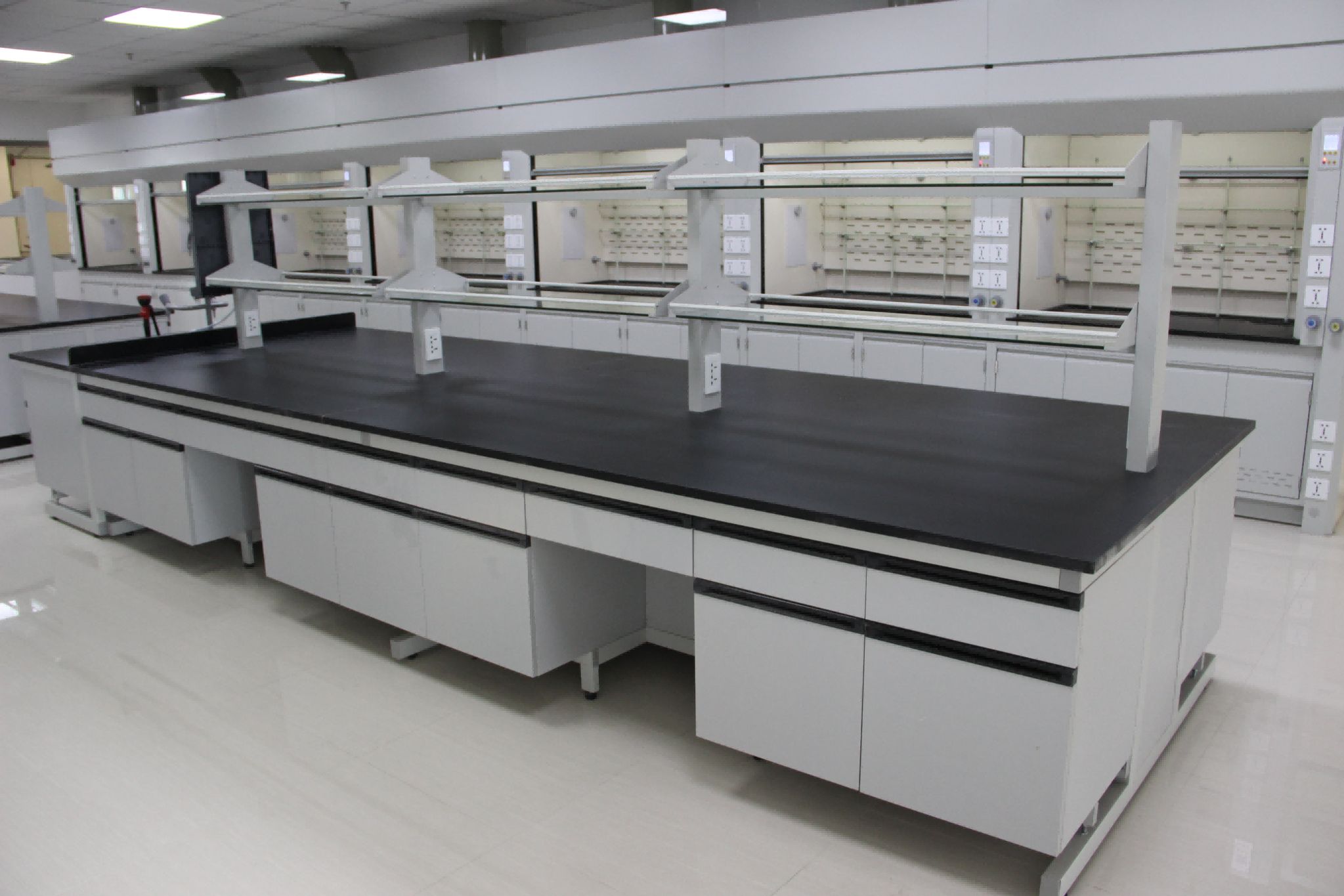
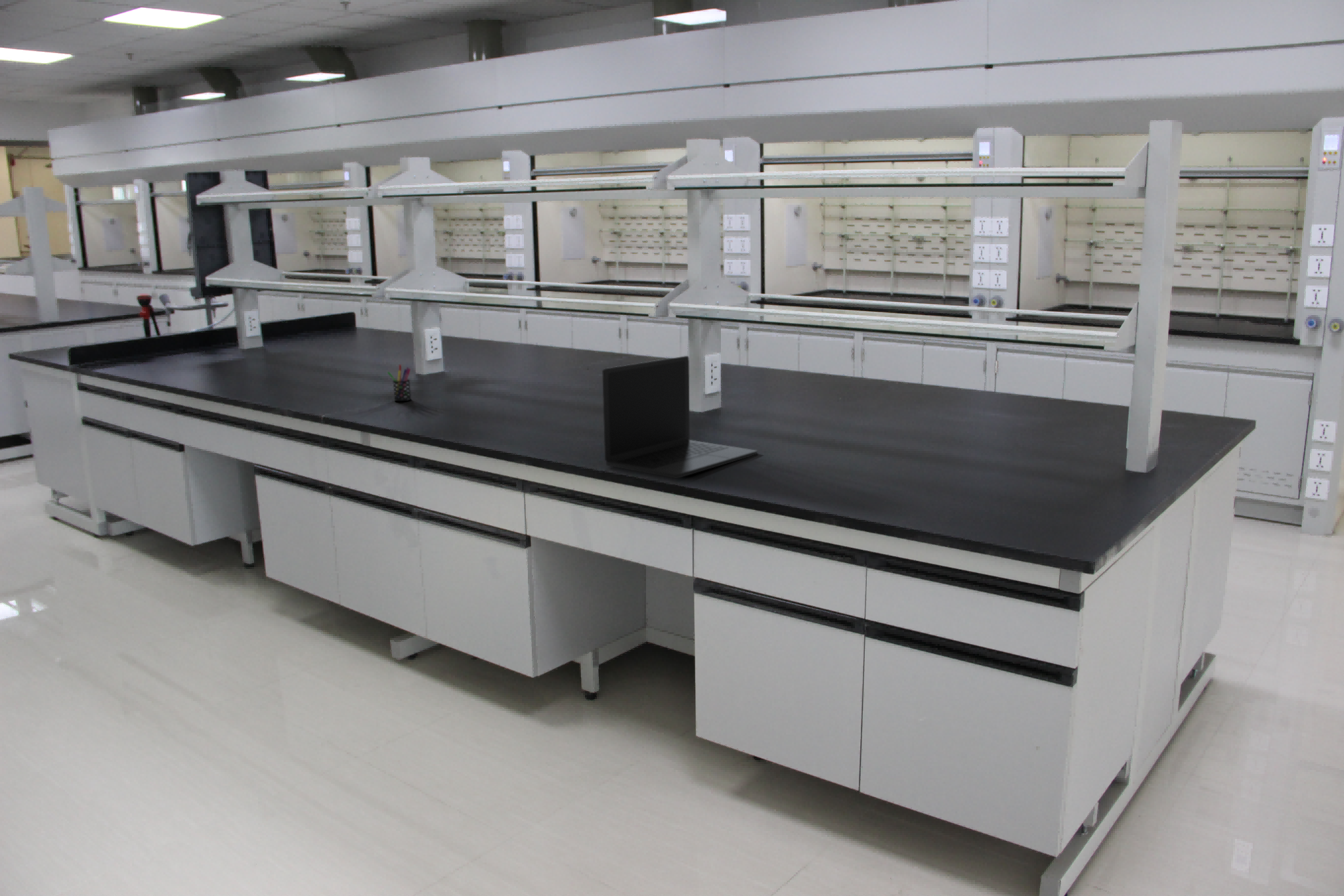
+ laptop [601,355,758,479]
+ pen holder [387,364,412,402]
